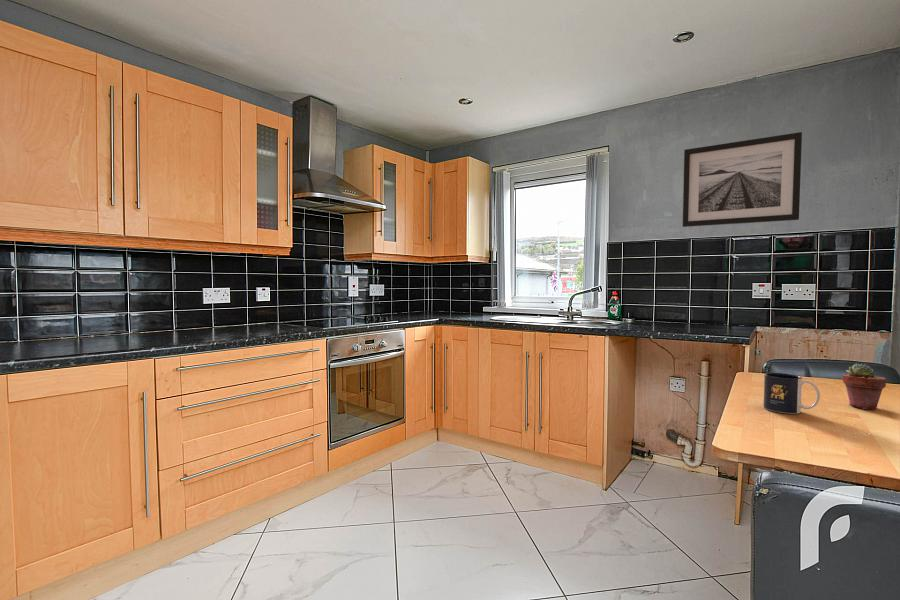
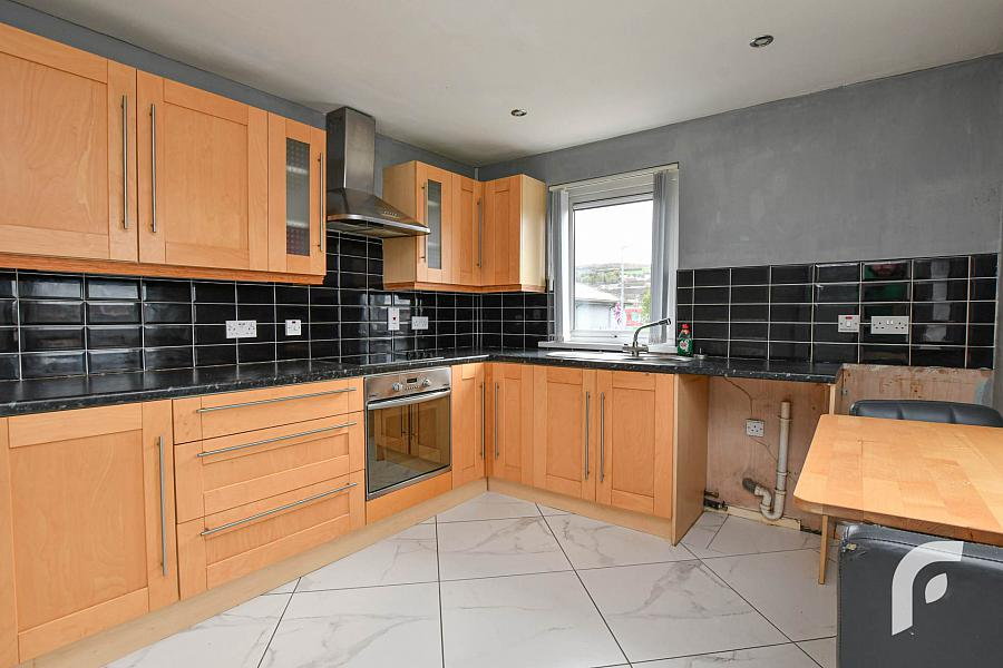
- mug [762,372,821,415]
- wall art [681,131,803,228]
- potted succulent [841,363,887,410]
